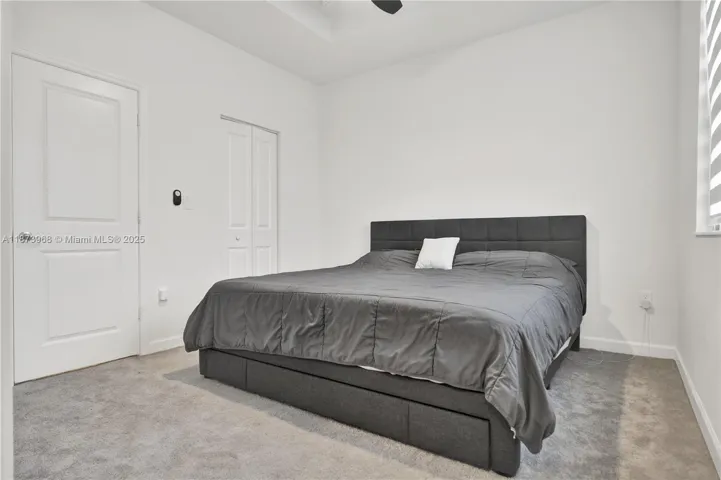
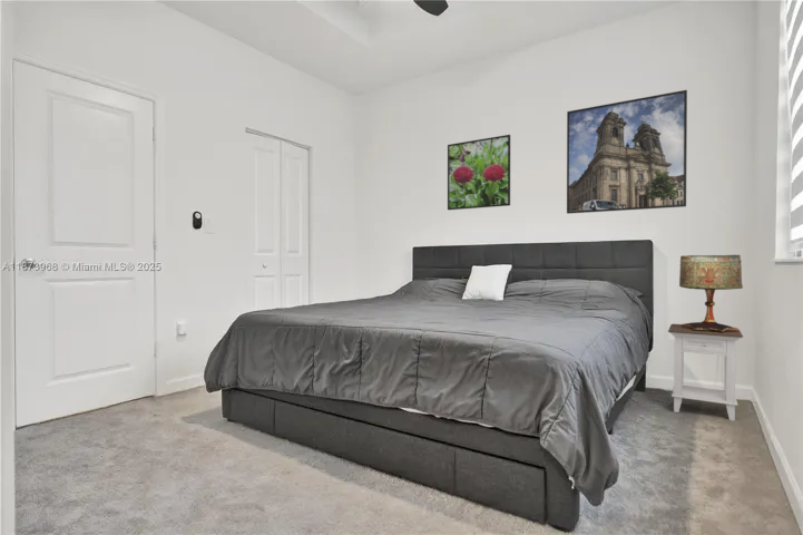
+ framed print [566,89,688,215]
+ table lamp [678,254,744,333]
+ nightstand [667,323,744,421]
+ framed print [447,134,511,211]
